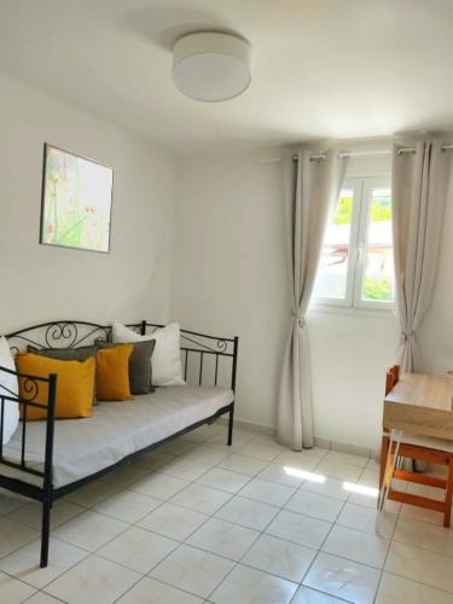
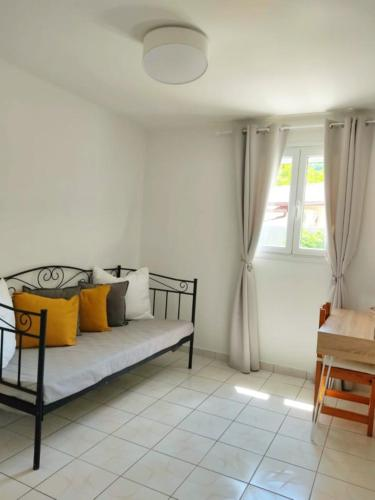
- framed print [37,141,116,255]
